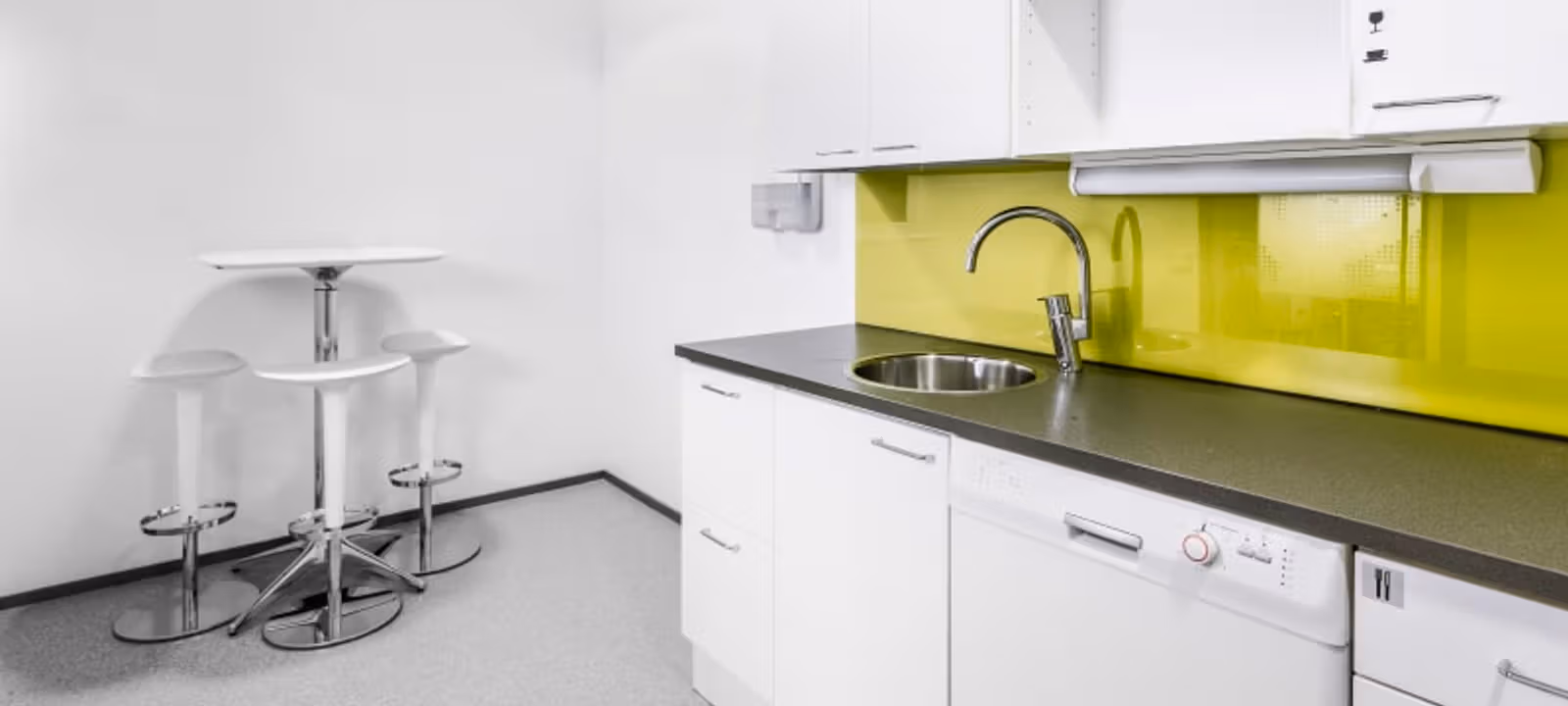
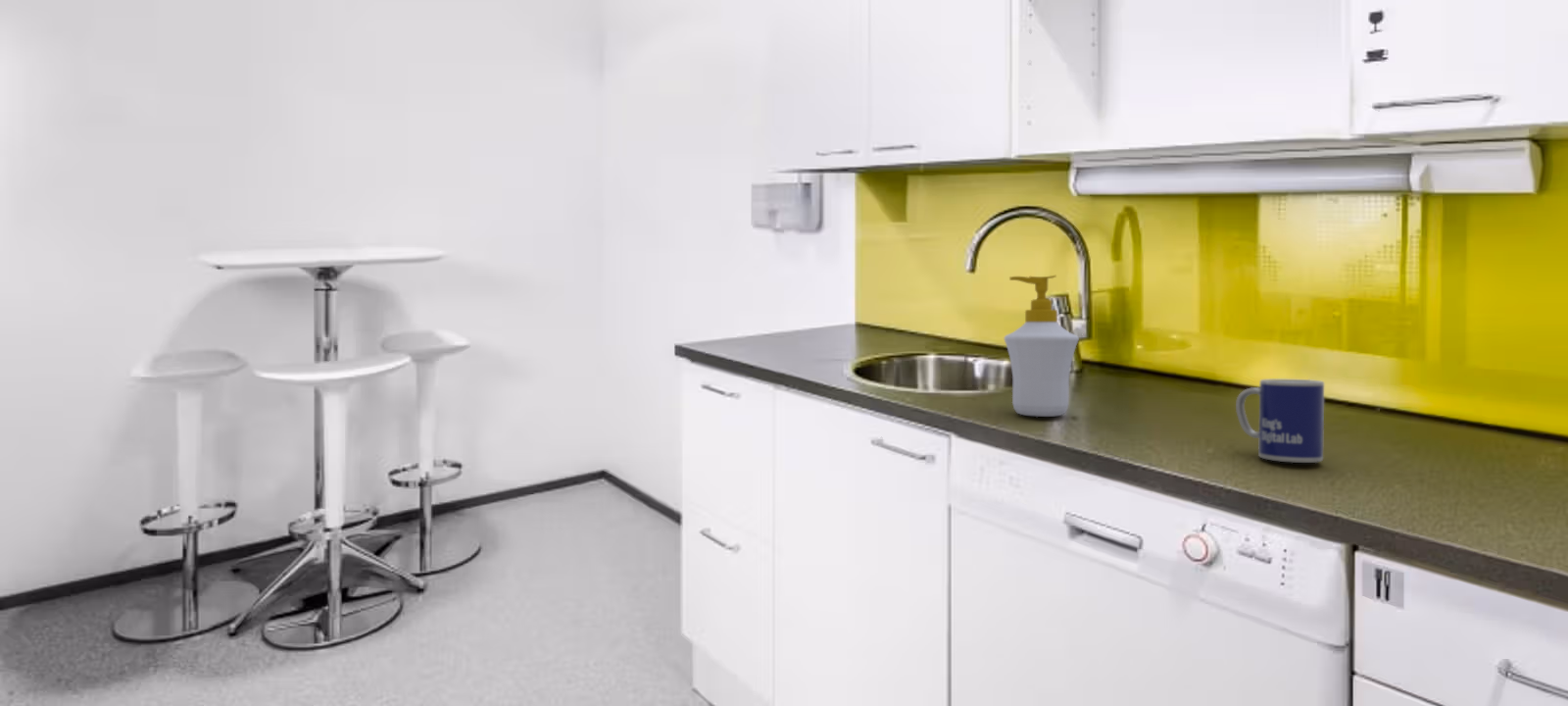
+ soap bottle [1004,275,1080,418]
+ mug [1235,378,1325,464]
